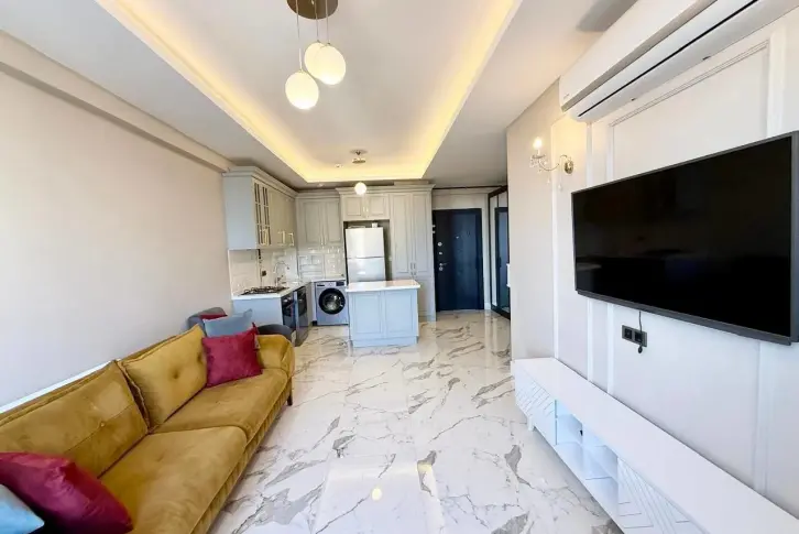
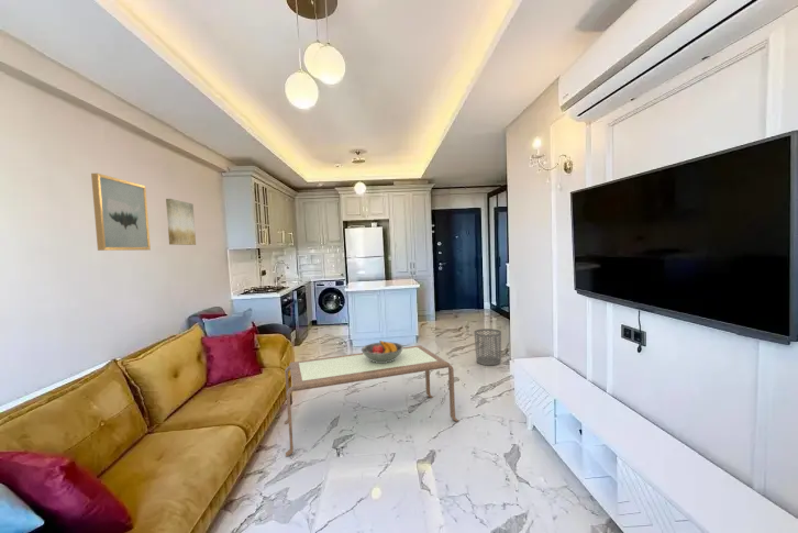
+ fruit bowl [361,340,404,363]
+ waste bin [474,327,502,366]
+ coffee table [282,344,459,457]
+ wall art [90,173,152,252]
+ wall art [165,198,197,246]
